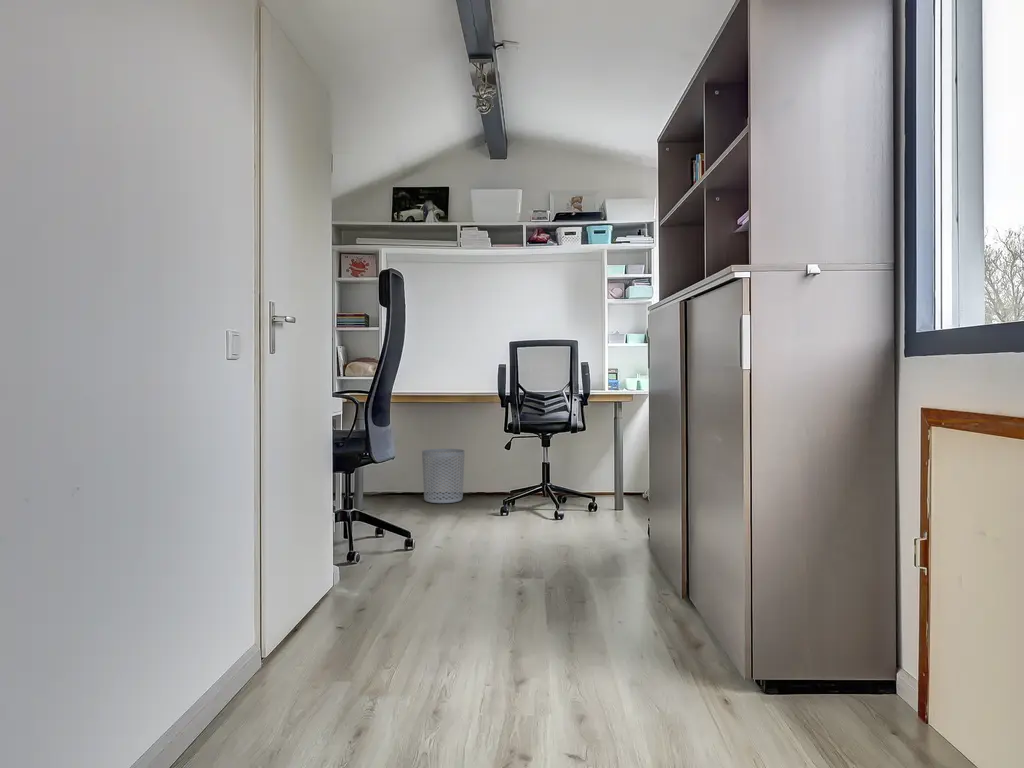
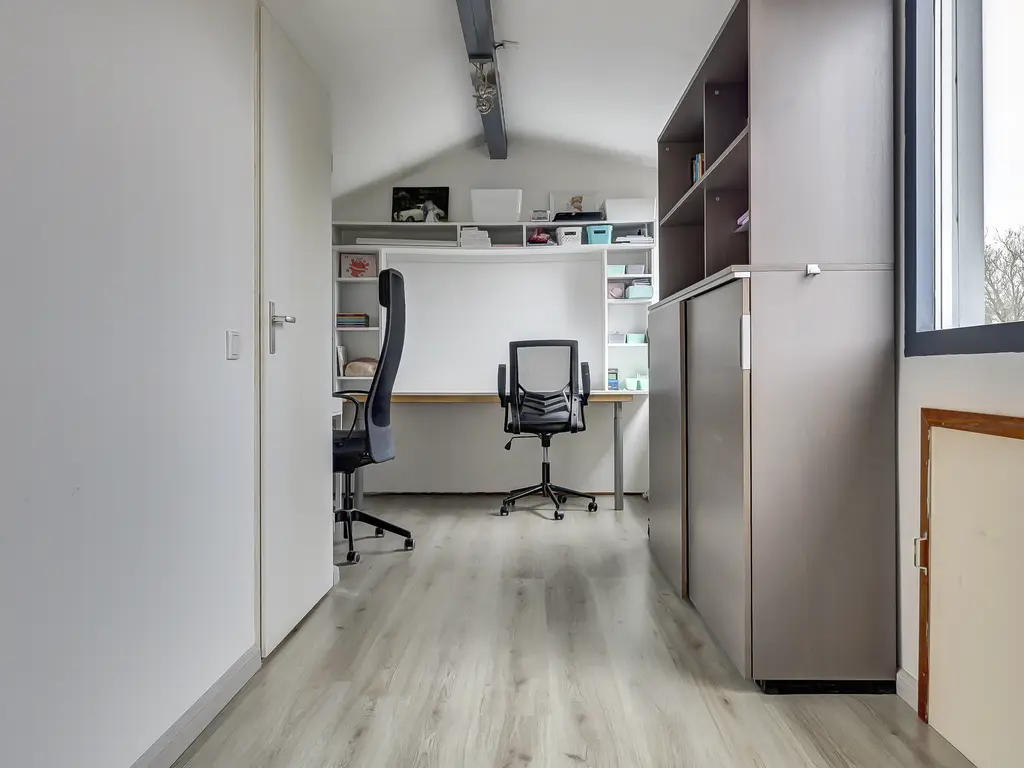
- waste bin [421,448,465,504]
